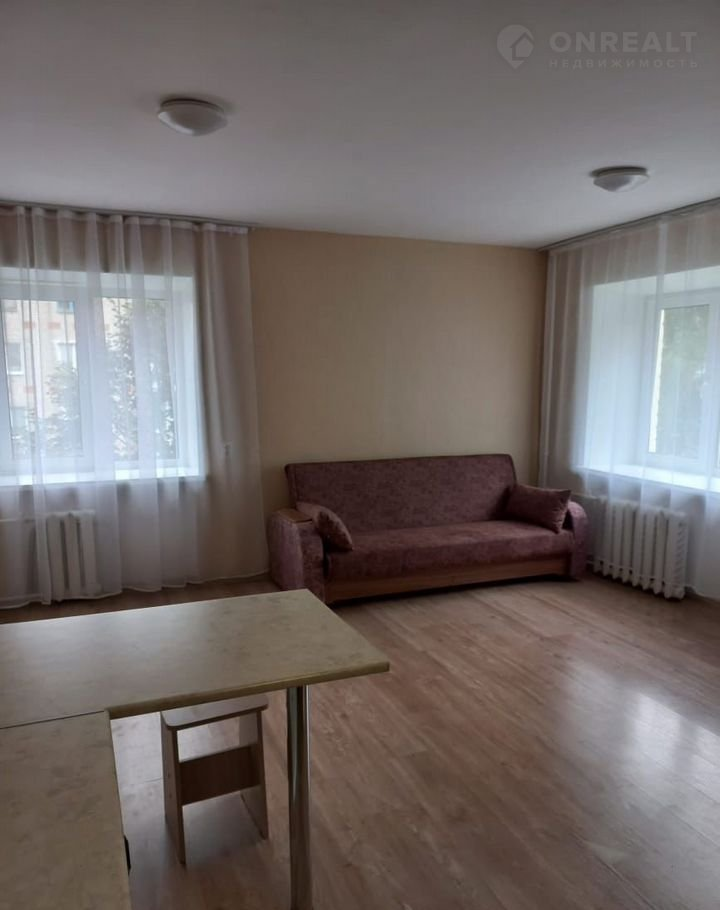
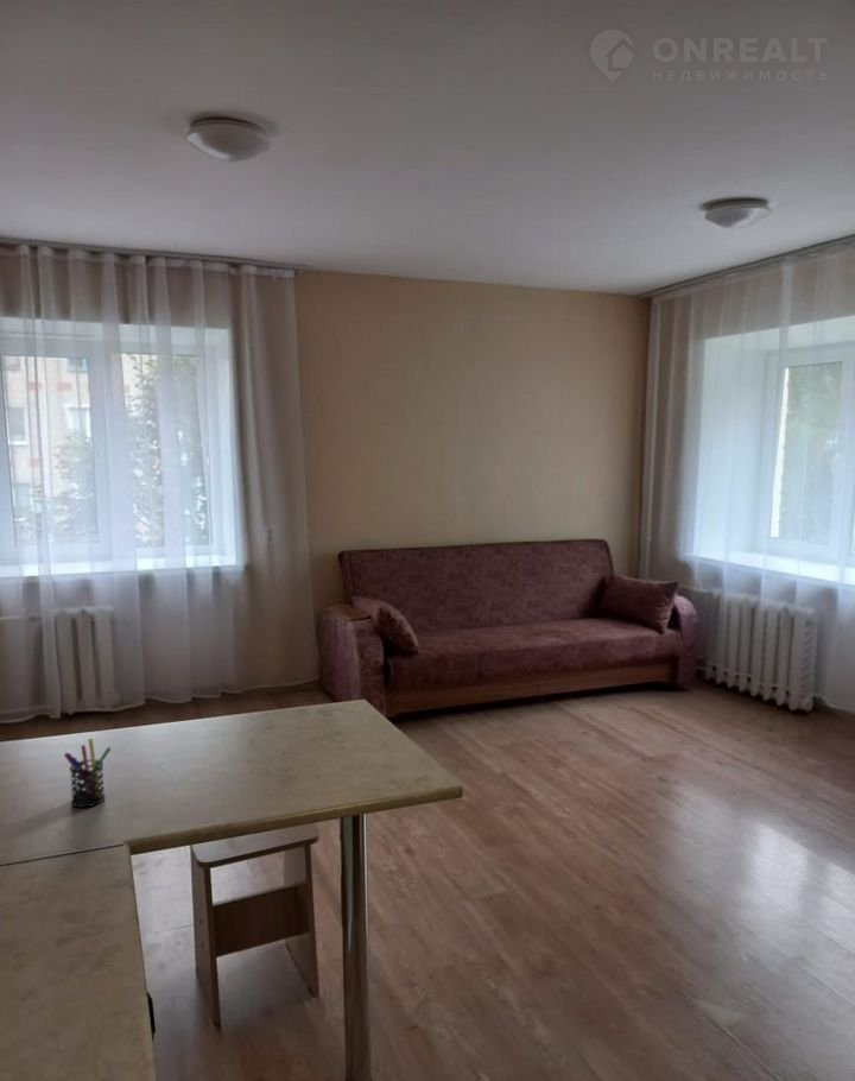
+ pen holder [63,738,113,809]
